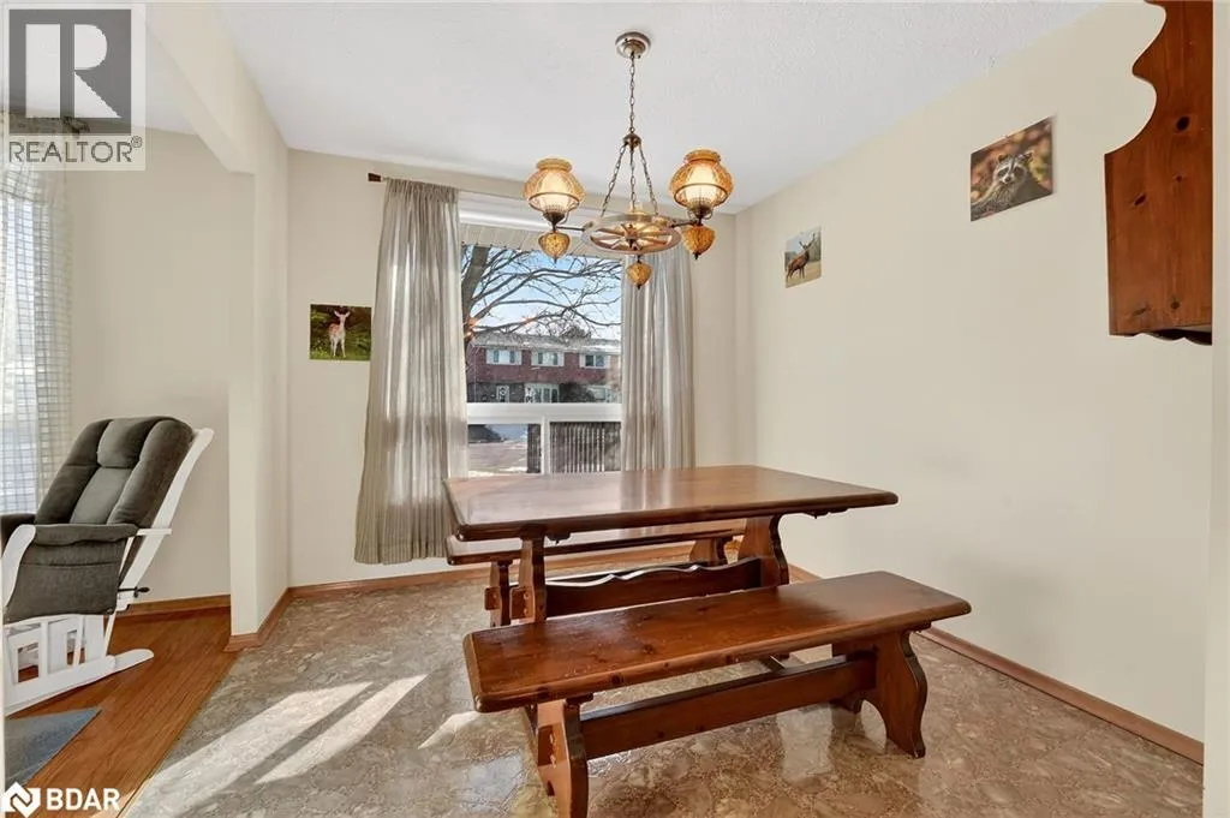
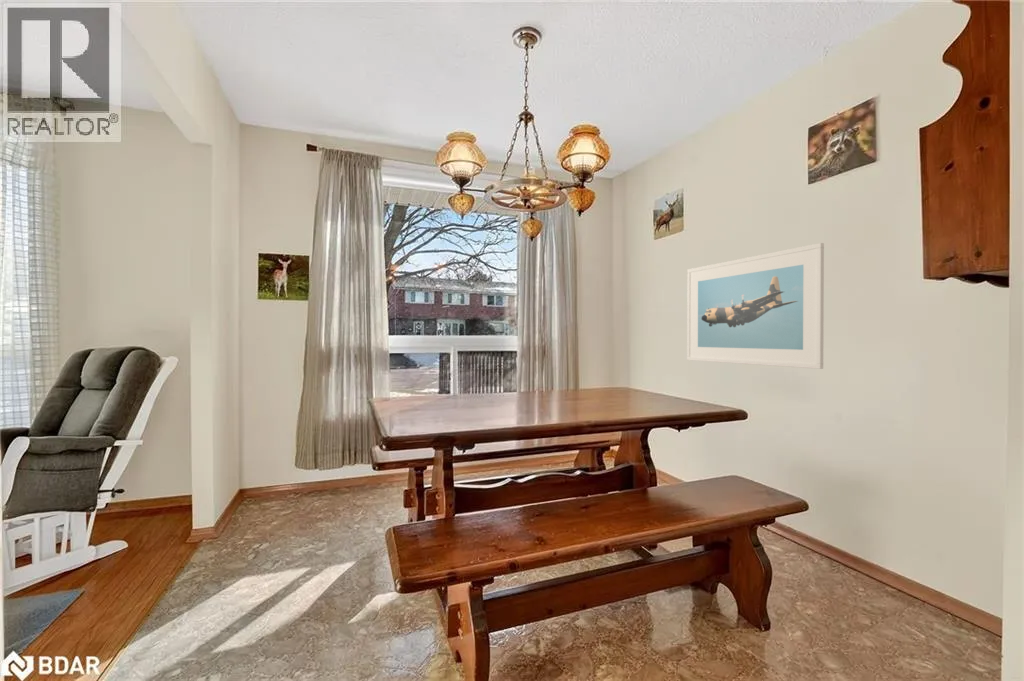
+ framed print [686,242,825,370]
